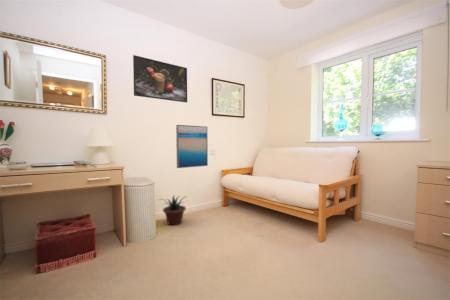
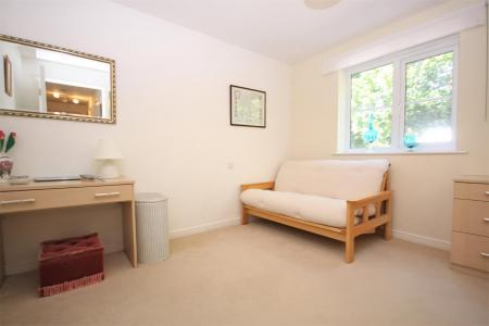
- potted plant [158,194,188,226]
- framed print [132,54,188,104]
- wall art [175,124,209,169]
